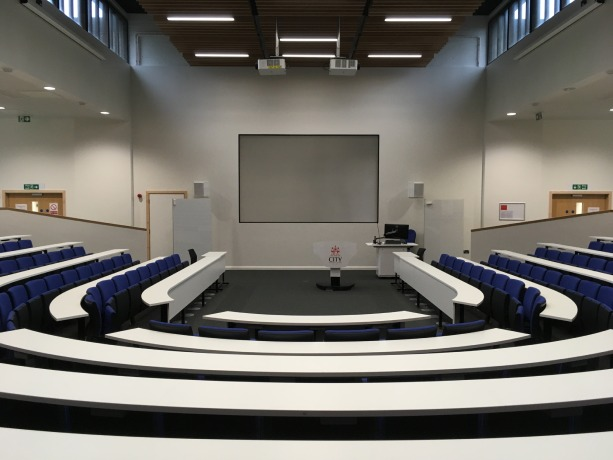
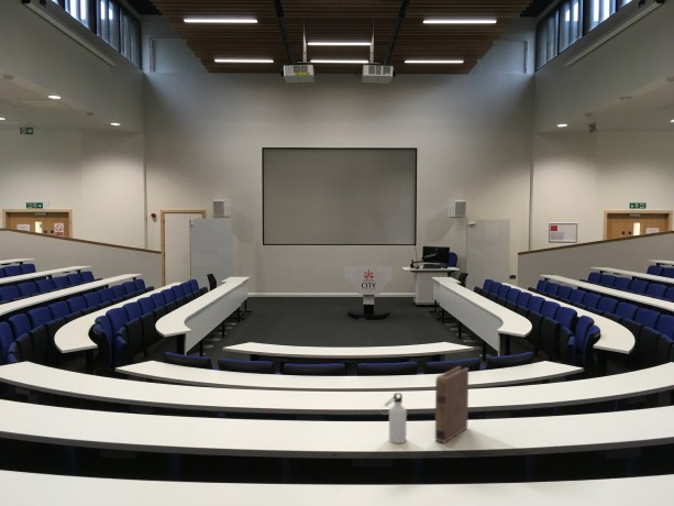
+ book [434,365,469,444]
+ water bottle [379,392,408,444]
